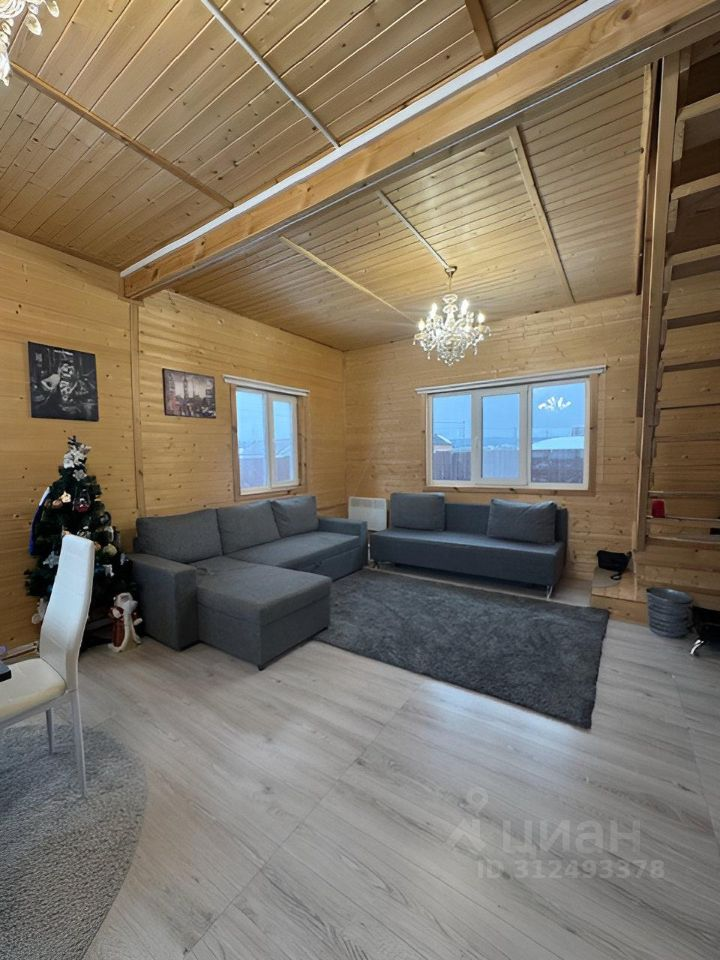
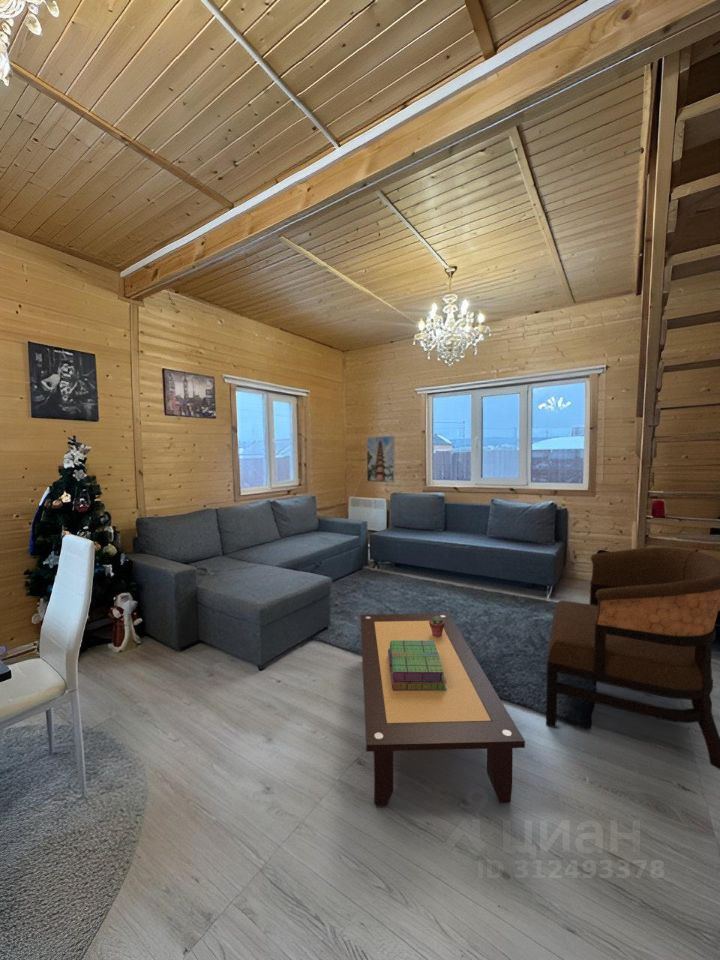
+ potted succulent [429,616,445,637]
+ stack of books [388,640,447,691]
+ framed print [366,435,396,484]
+ armchair [545,546,720,770]
+ coffee table [360,612,526,807]
